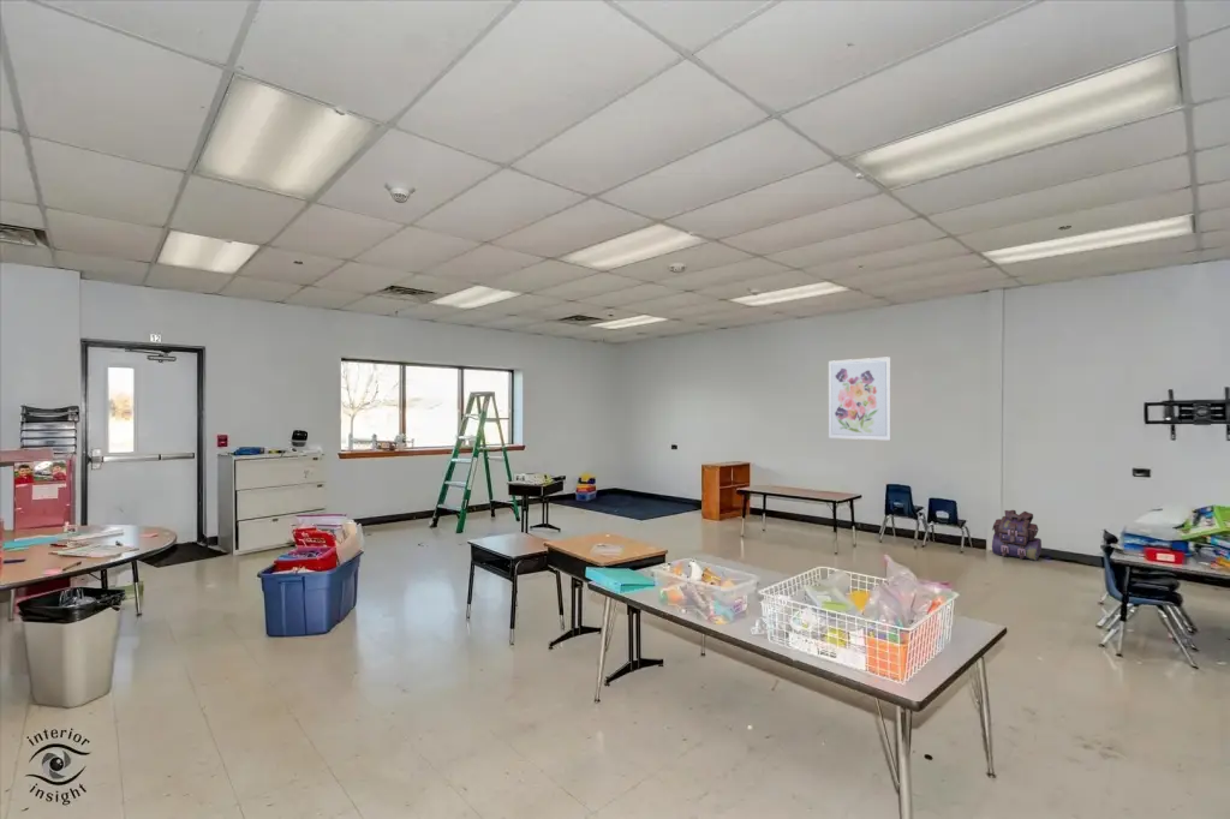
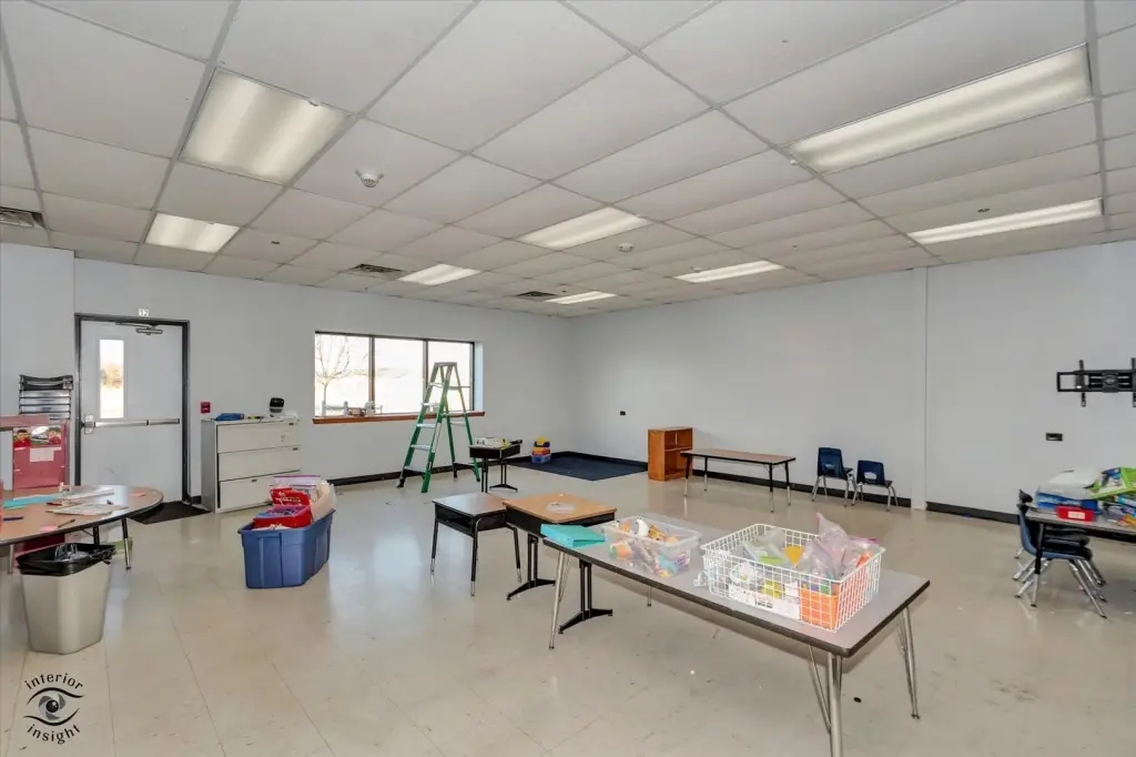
- wall art [828,355,892,441]
- backpack [991,509,1043,562]
